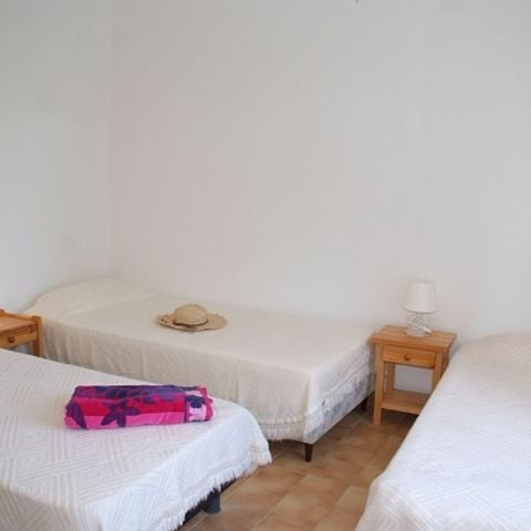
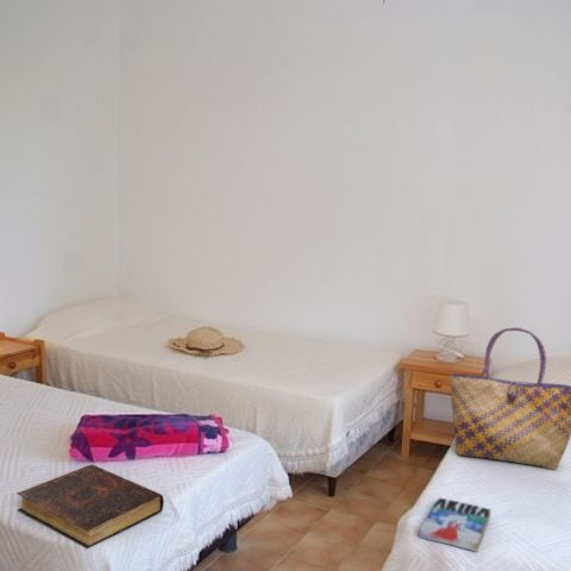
+ book [418,496,492,553]
+ book [15,463,165,550]
+ tote bag [448,326,571,471]
